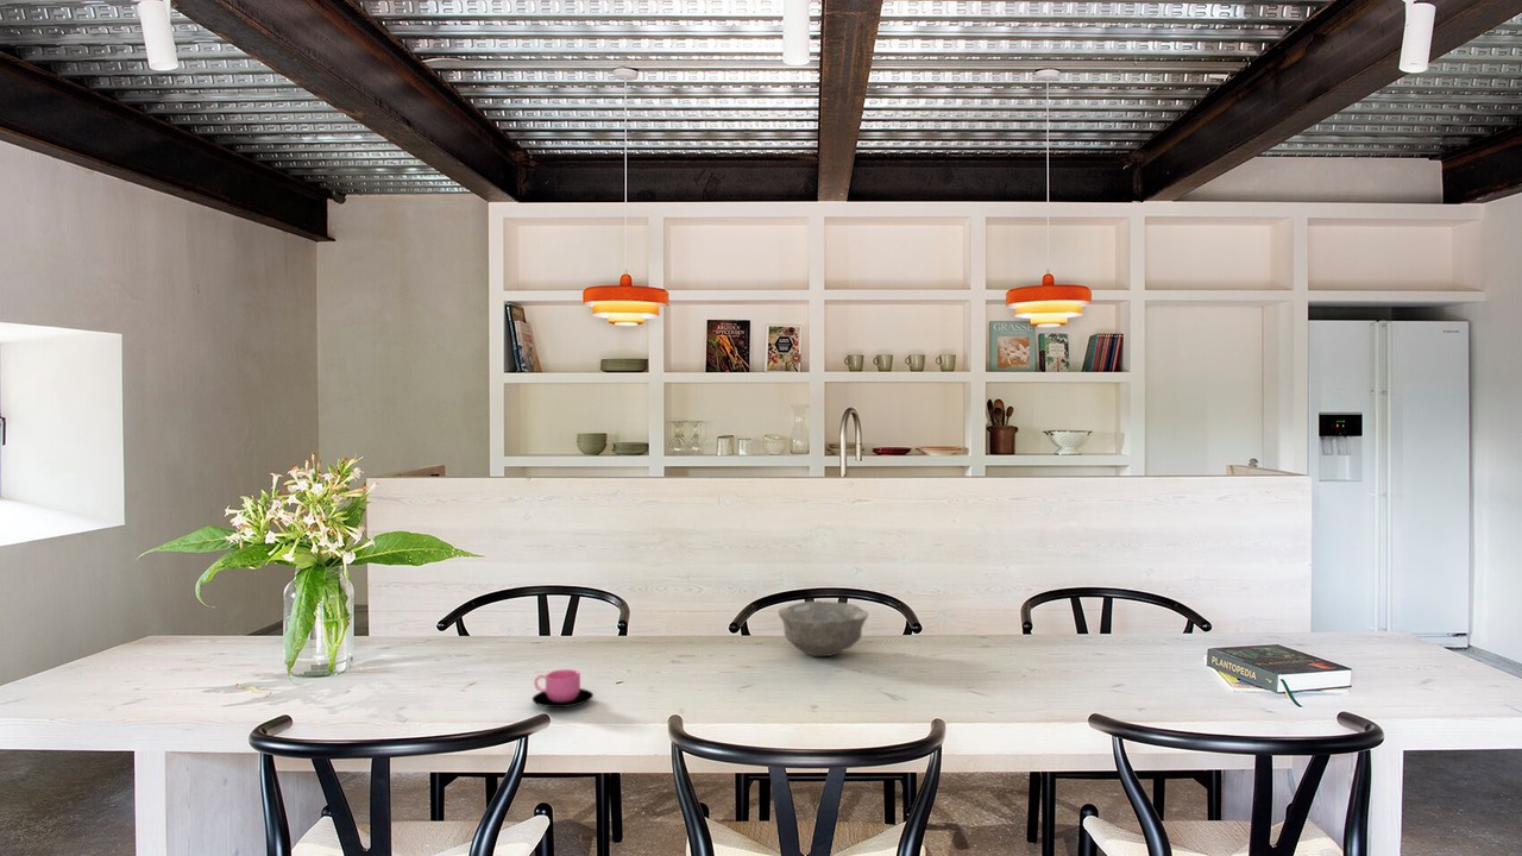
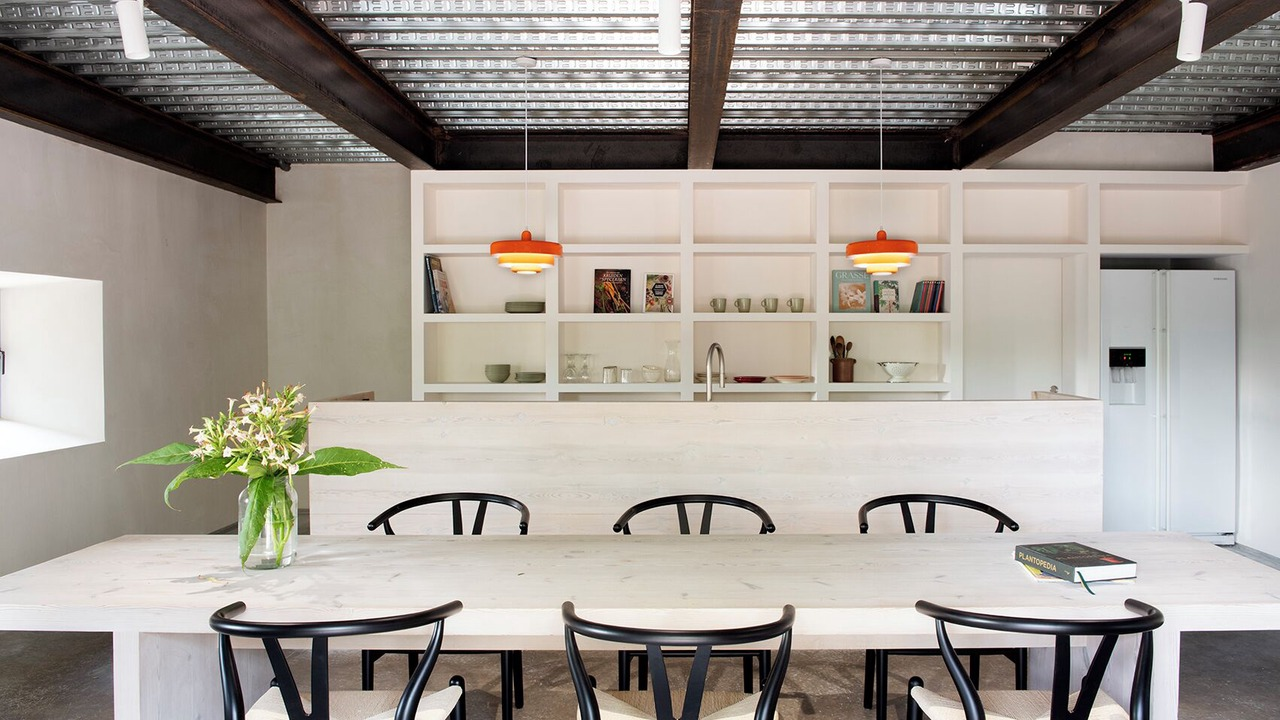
- cup [532,668,595,709]
- bowl [778,599,869,657]
